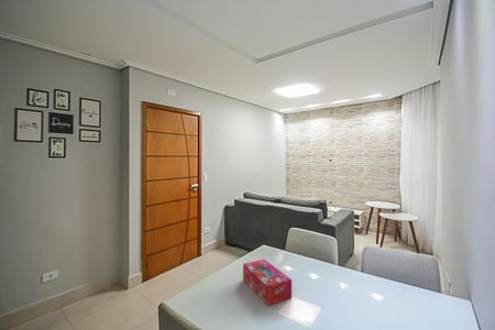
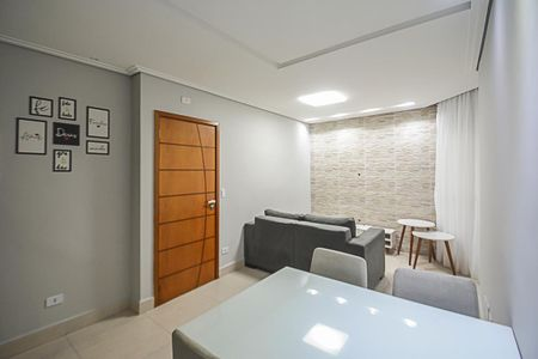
- tissue box [242,258,293,307]
